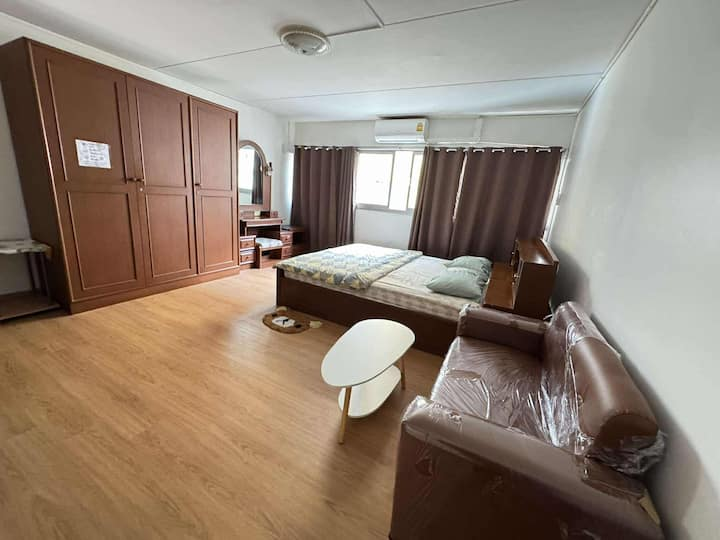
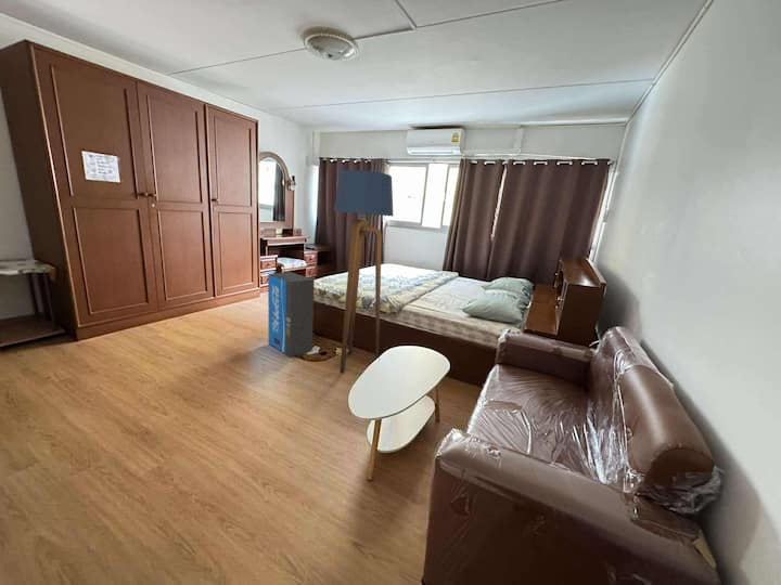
+ floor lamp [333,169,394,374]
+ air purifier [267,271,316,359]
